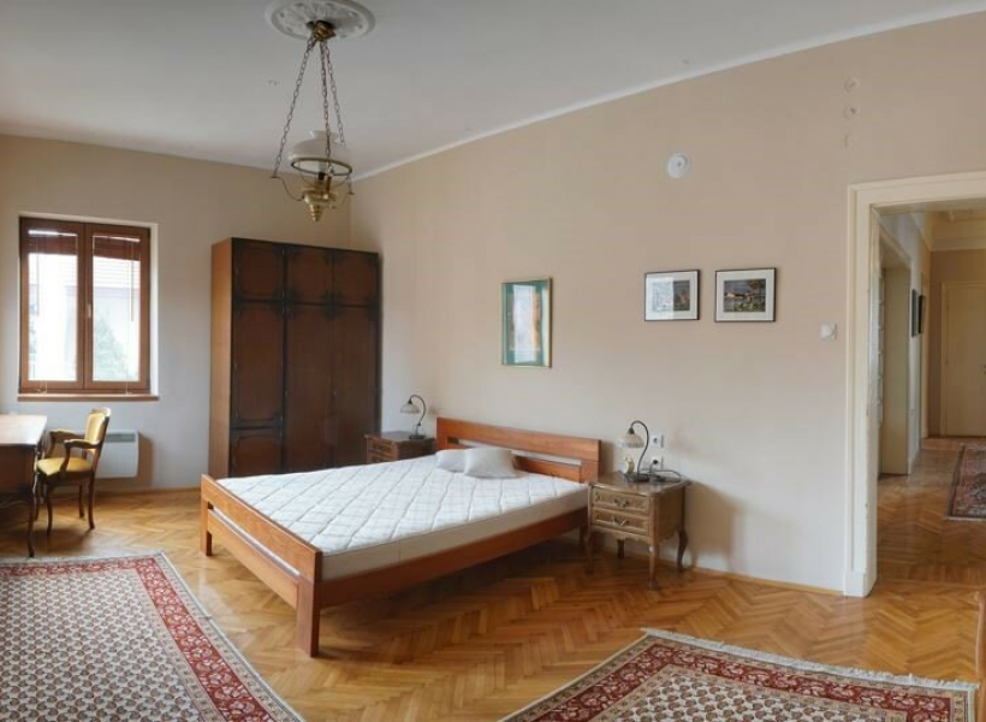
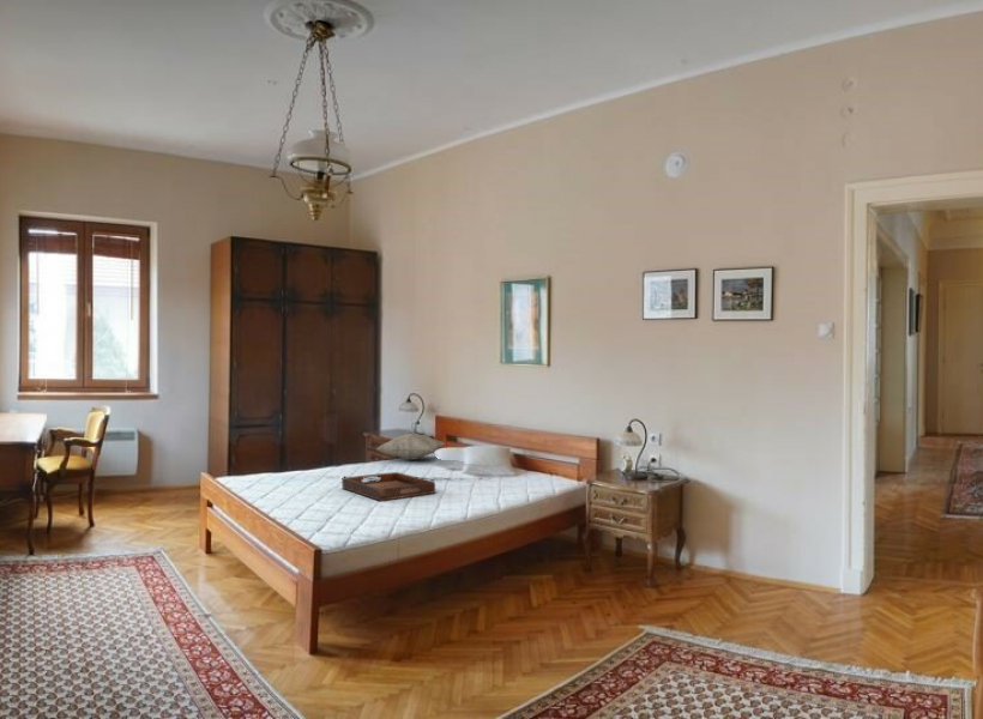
+ serving tray [340,471,436,502]
+ decorative pillow [375,433,446,461]
